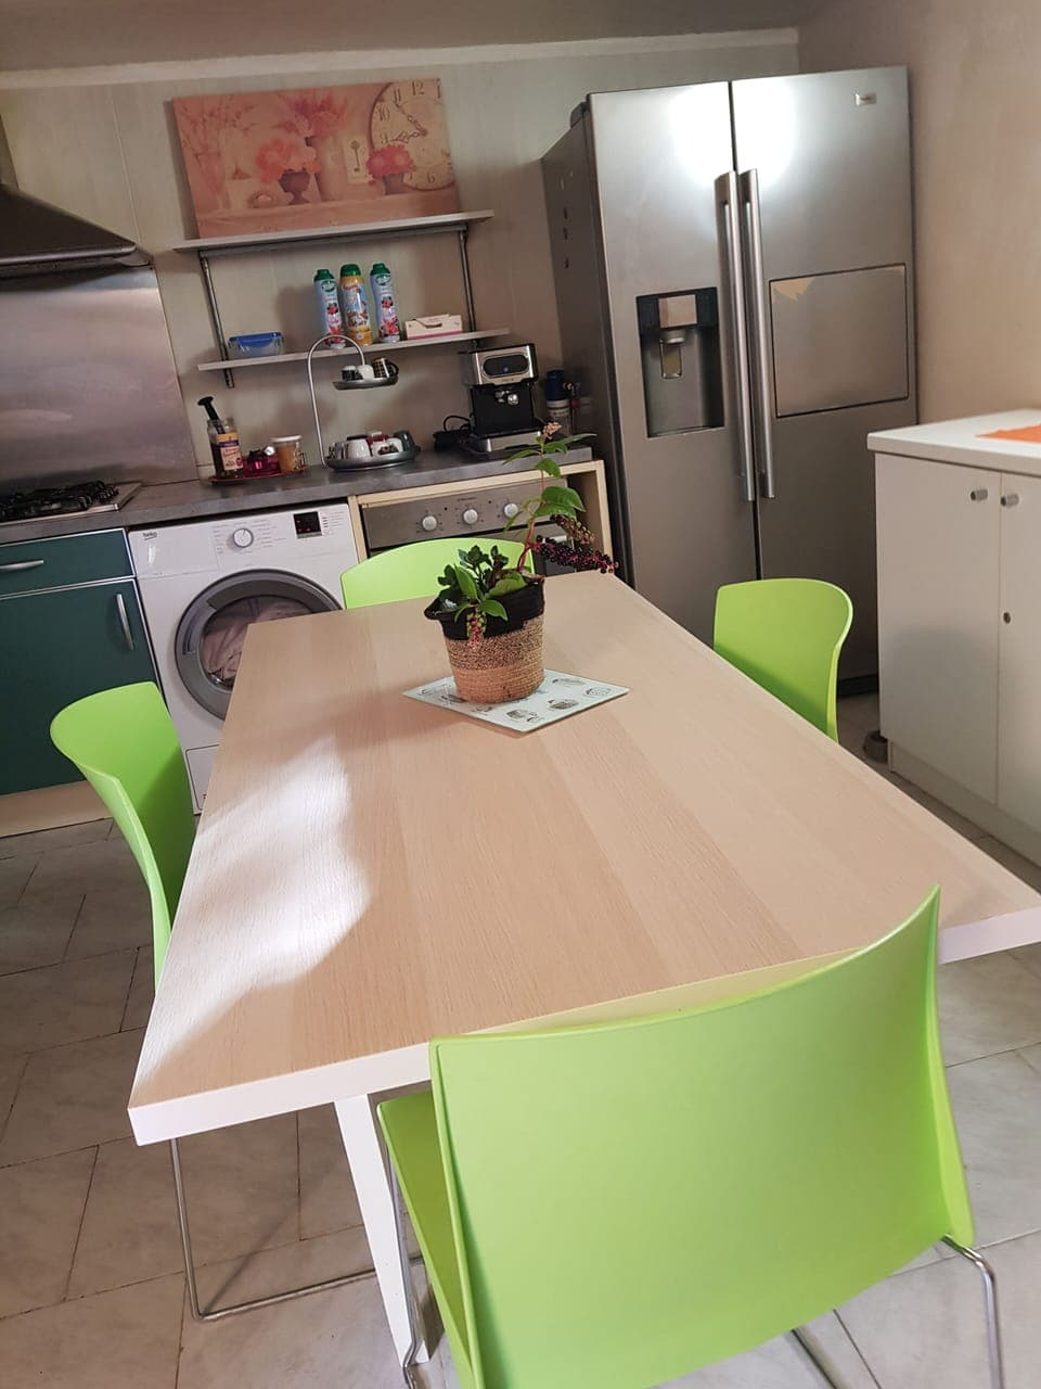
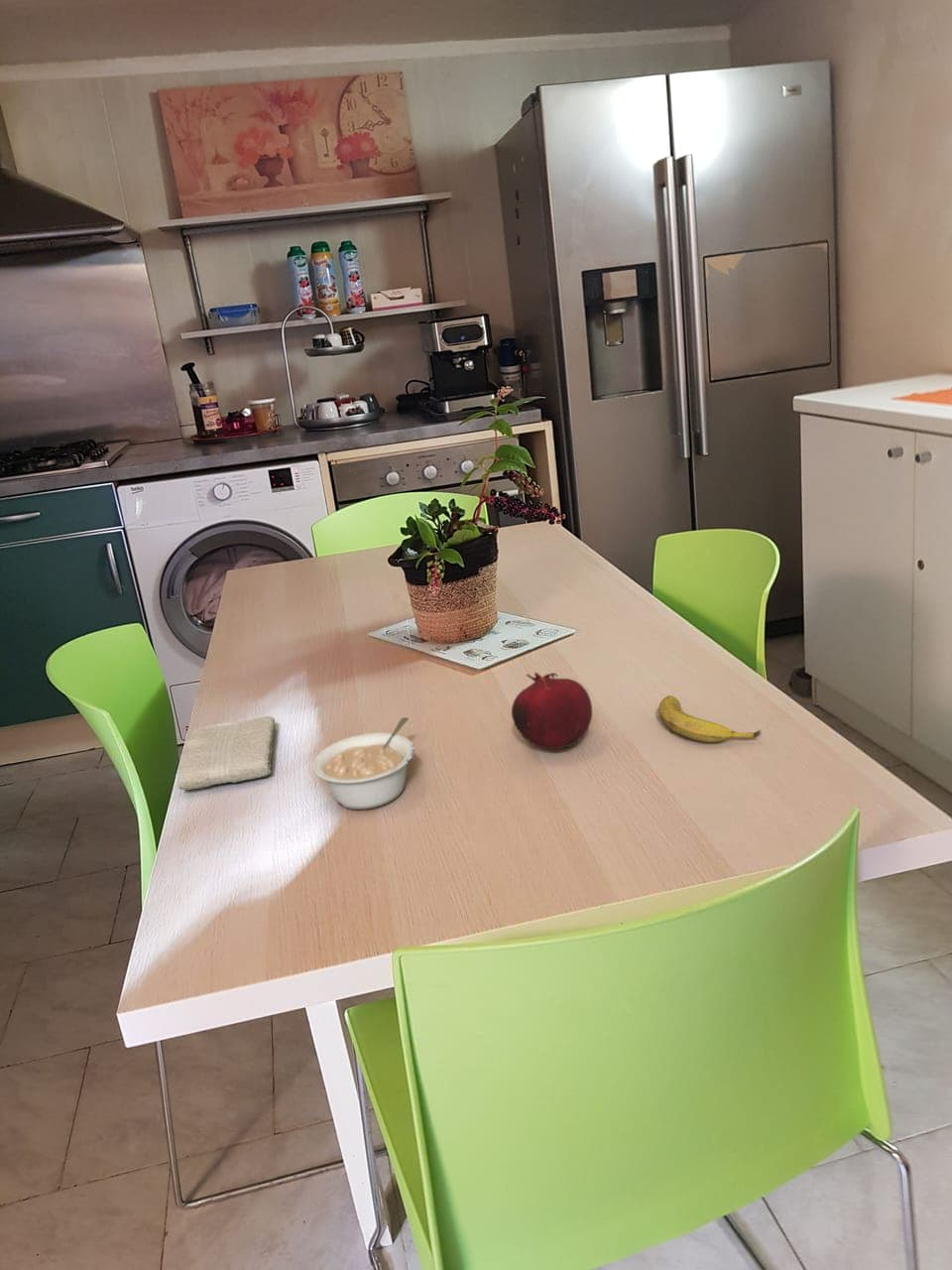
+ legume [312,716,416,811]
+ fruit [511,672,593,750]
+ washcloth [177,715,277,791]
+ banana [657,695,763,743]
